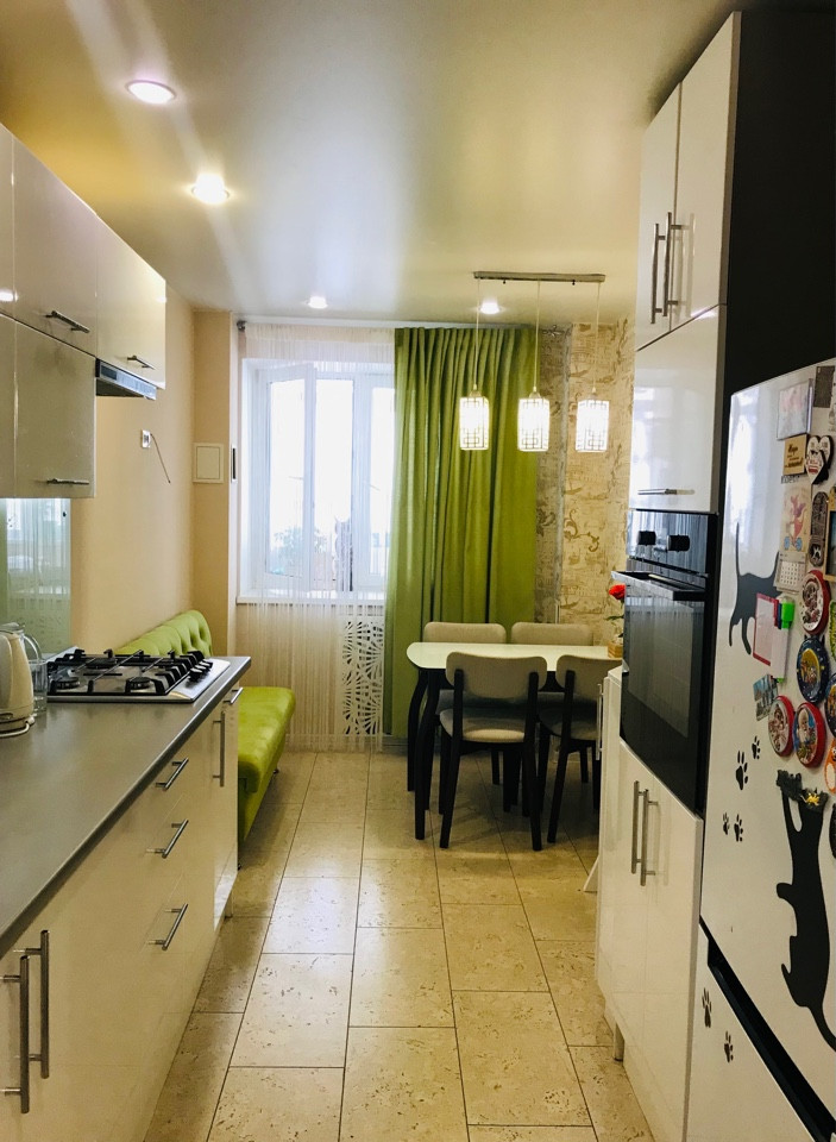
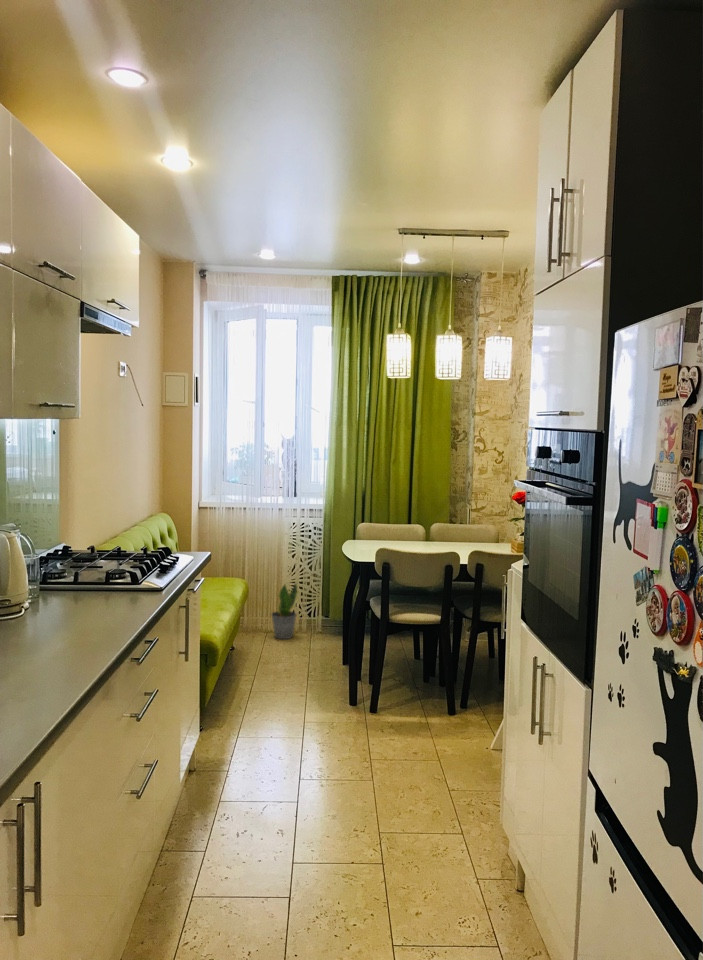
+ potted plant [270,581,298,640]
